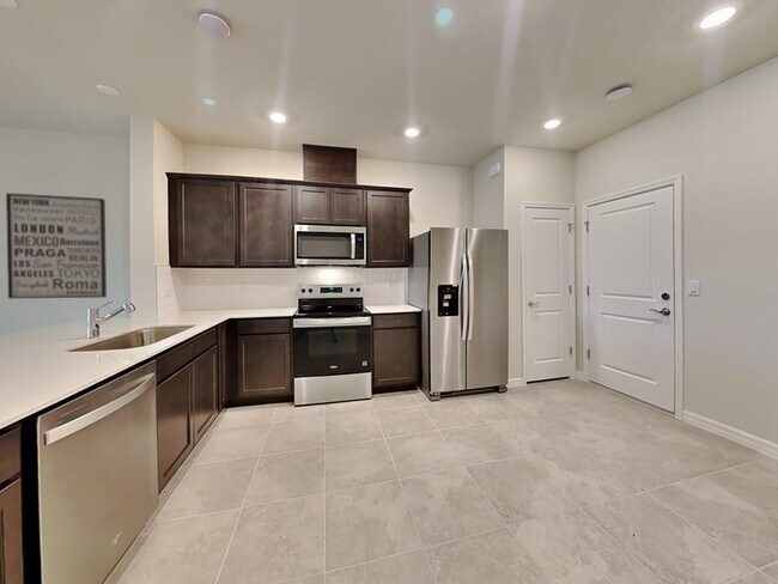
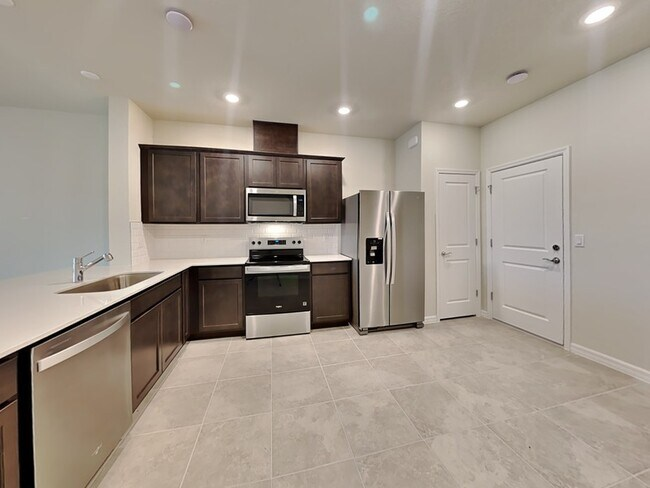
- wall art [5,191,108,299]
